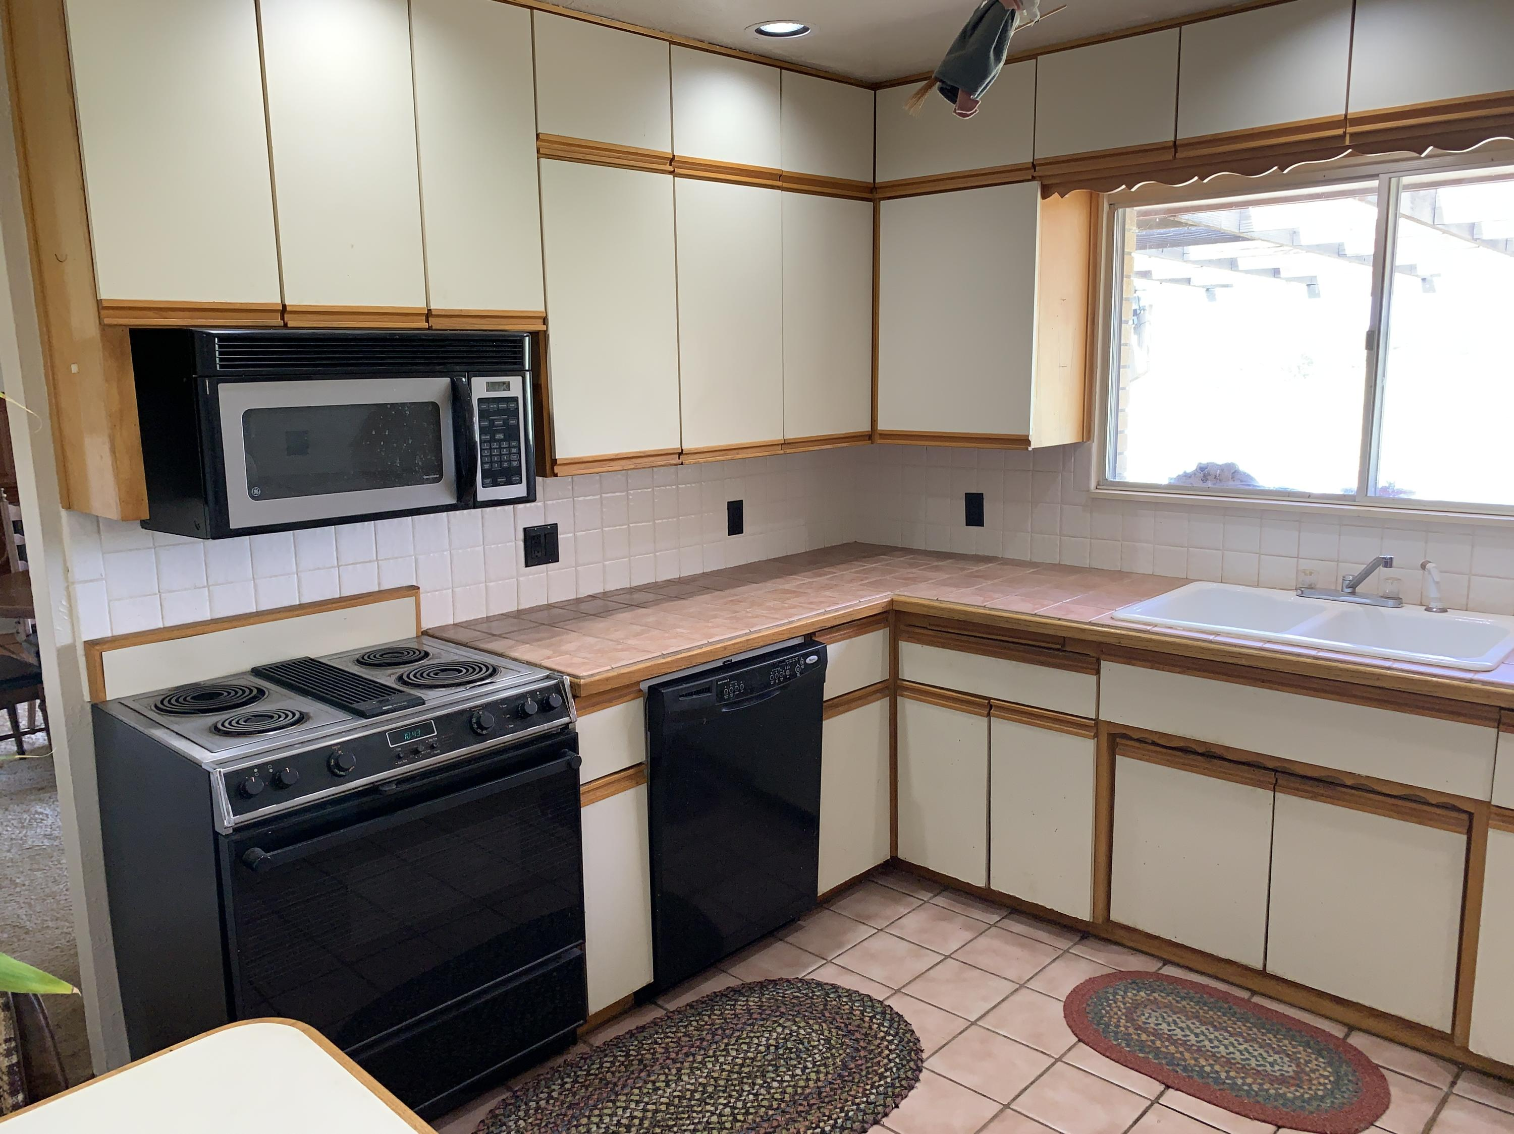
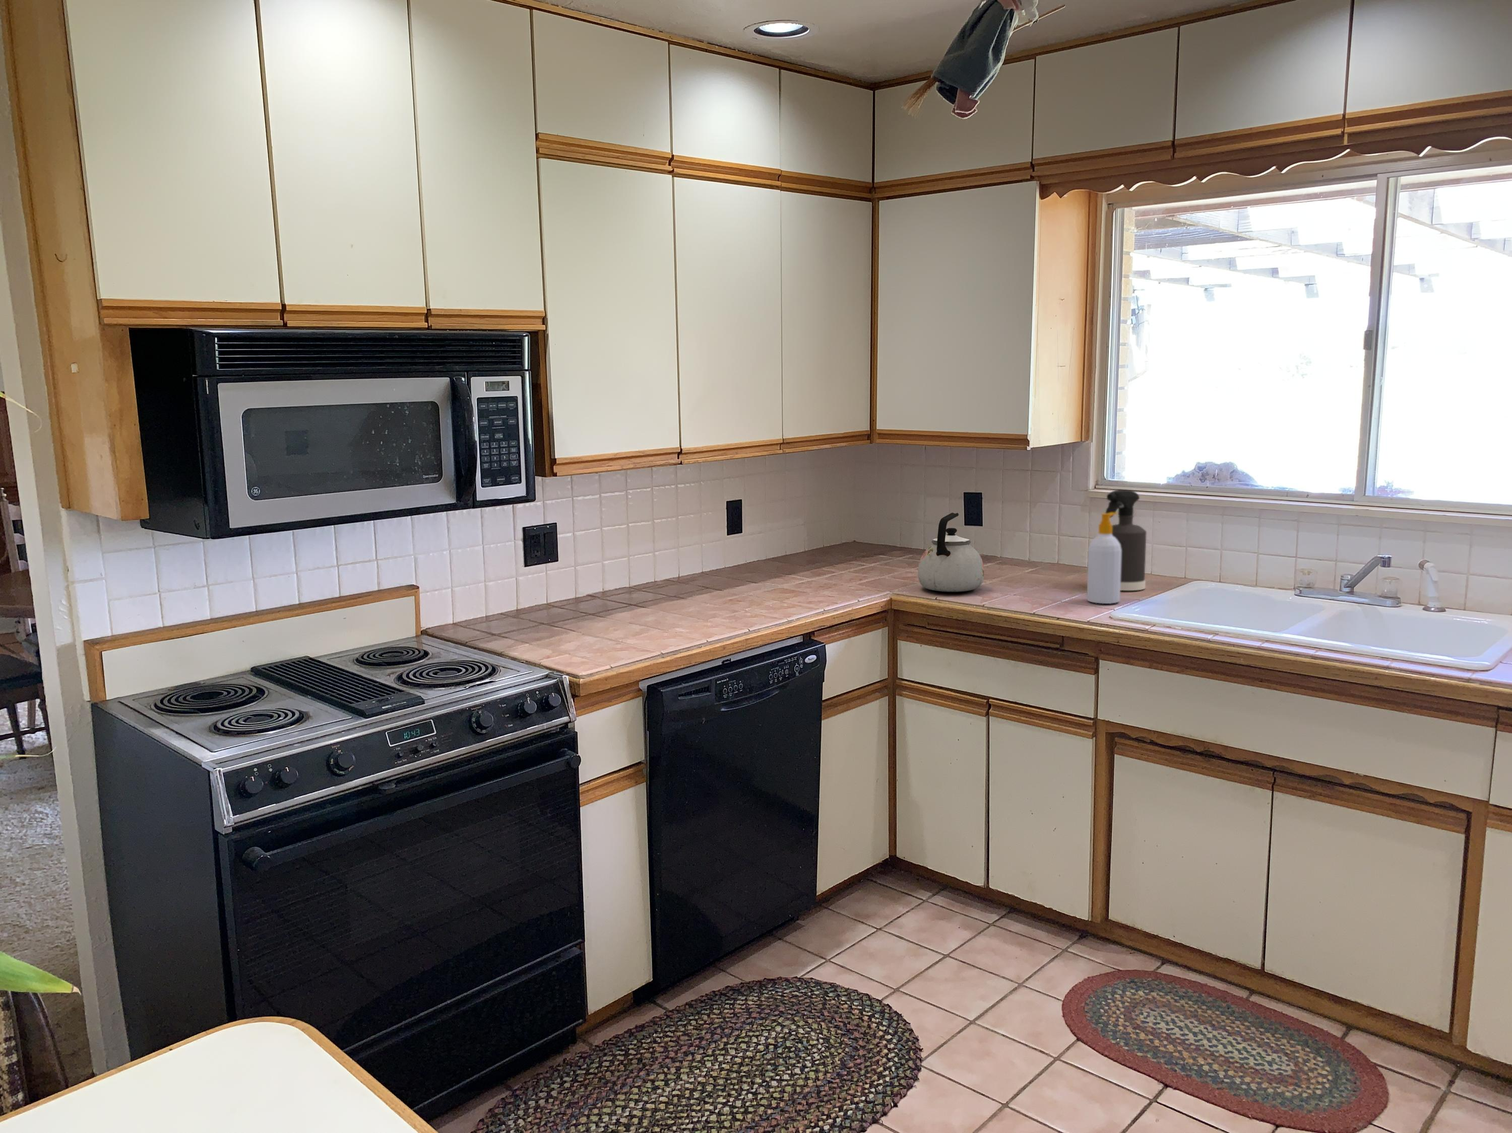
+ spray bottle [1105,489,1148,591]
+ soap bottle [1087,512,1121,605]
+ kettle [917,512,985,593]
